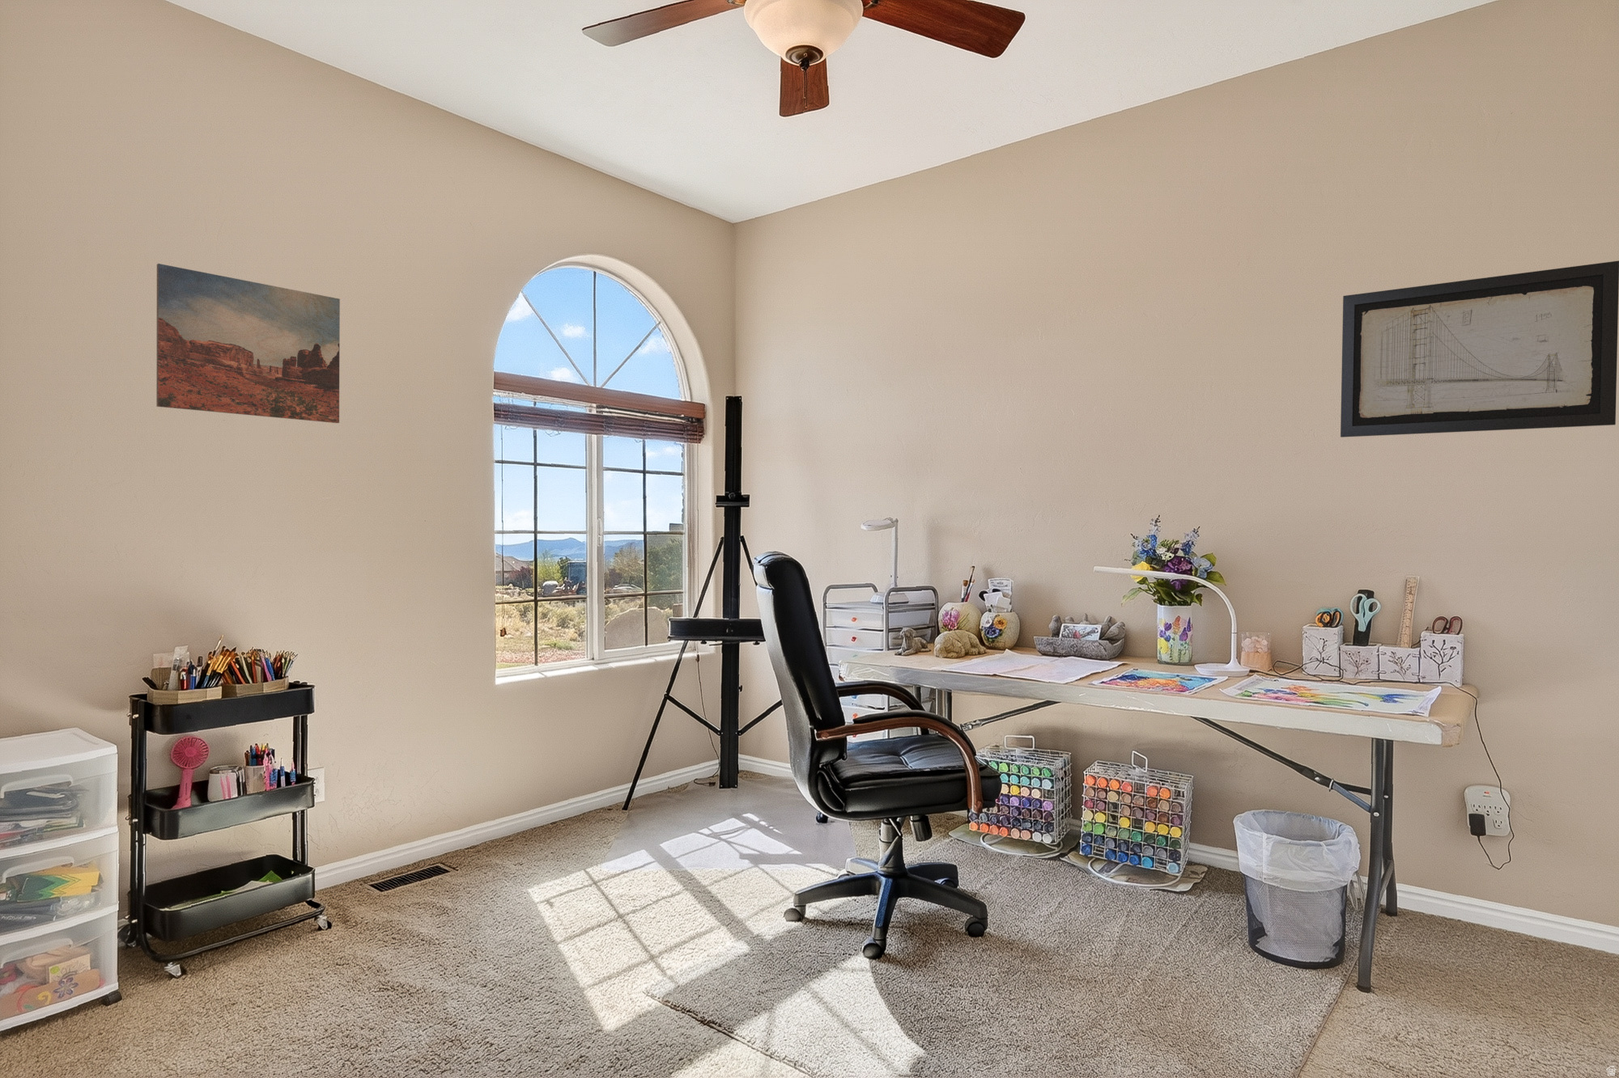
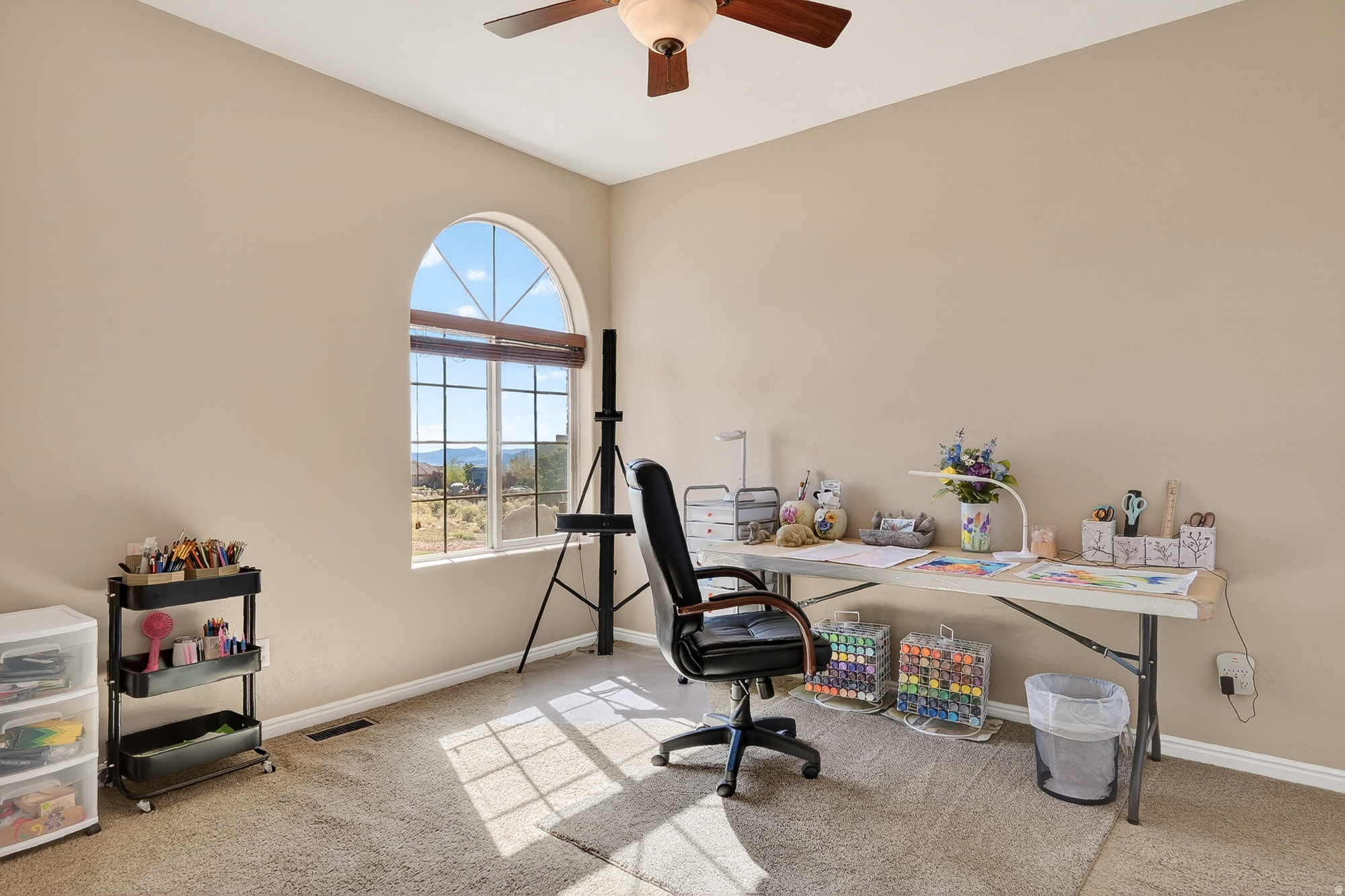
- wall art [1340,260,1619,438]
- wall art [155,262,341,424]
